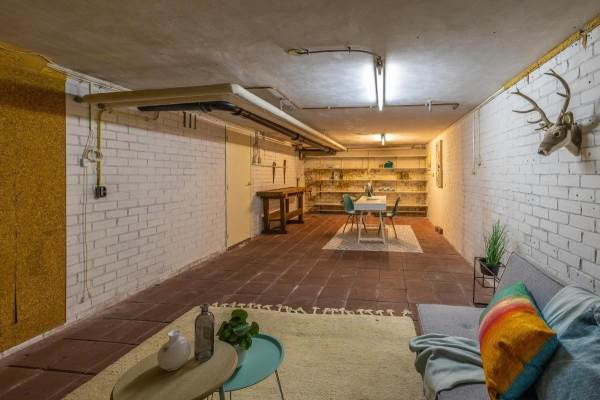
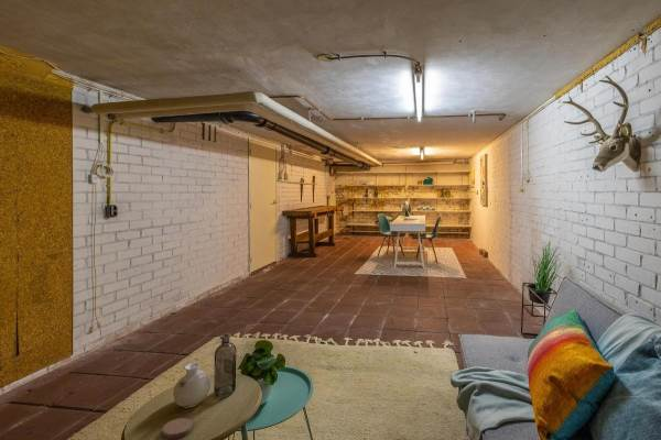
+ coaster [162,417,194,439]
